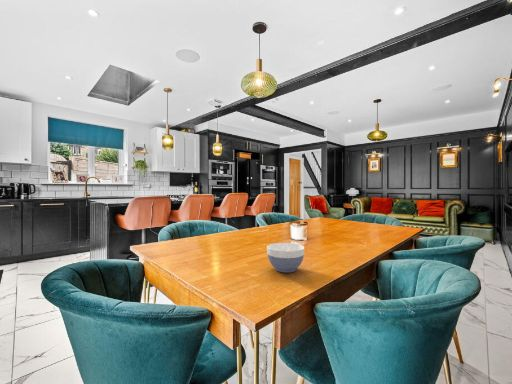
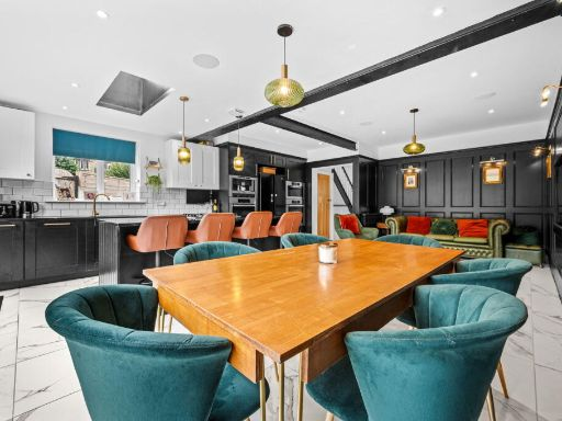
- bowl [266,242,305,274]
